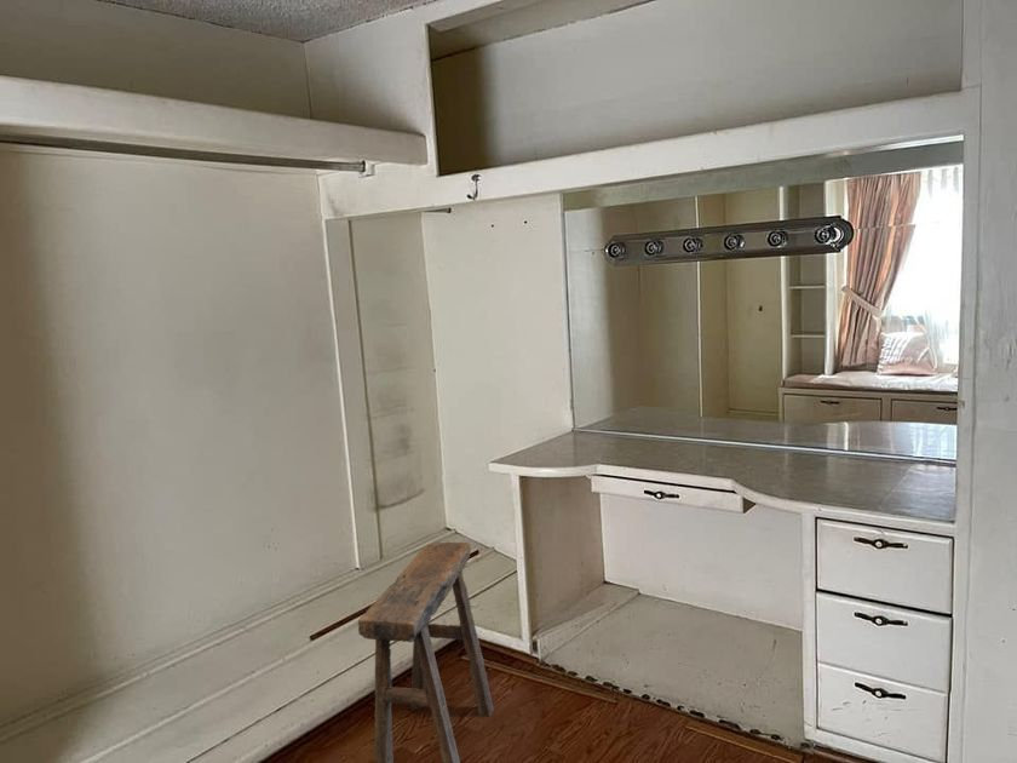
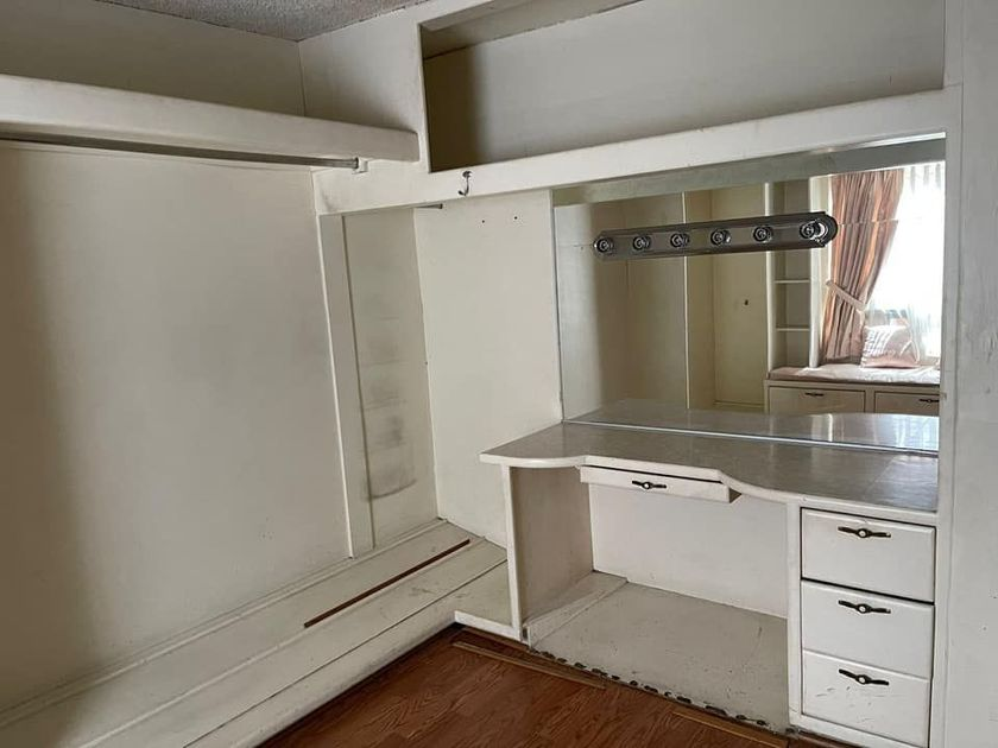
- stool [357,541,495,763]
